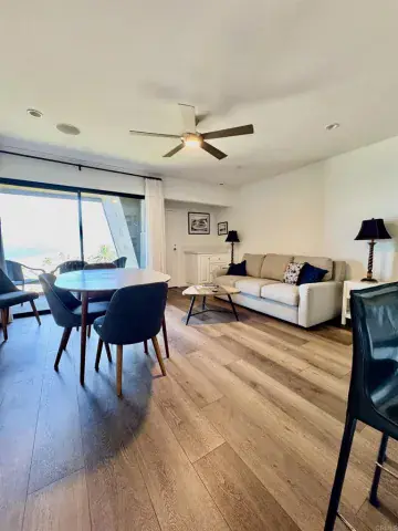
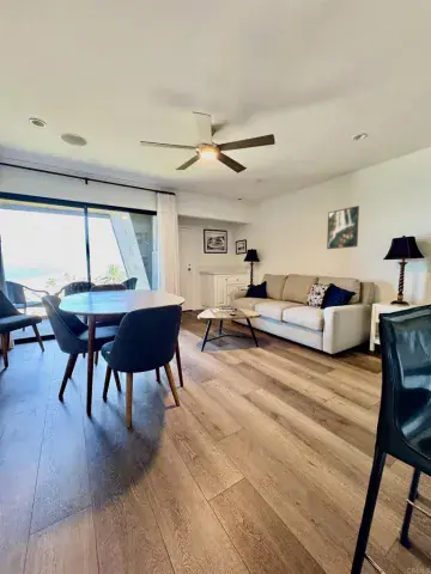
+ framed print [326,204,360,250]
